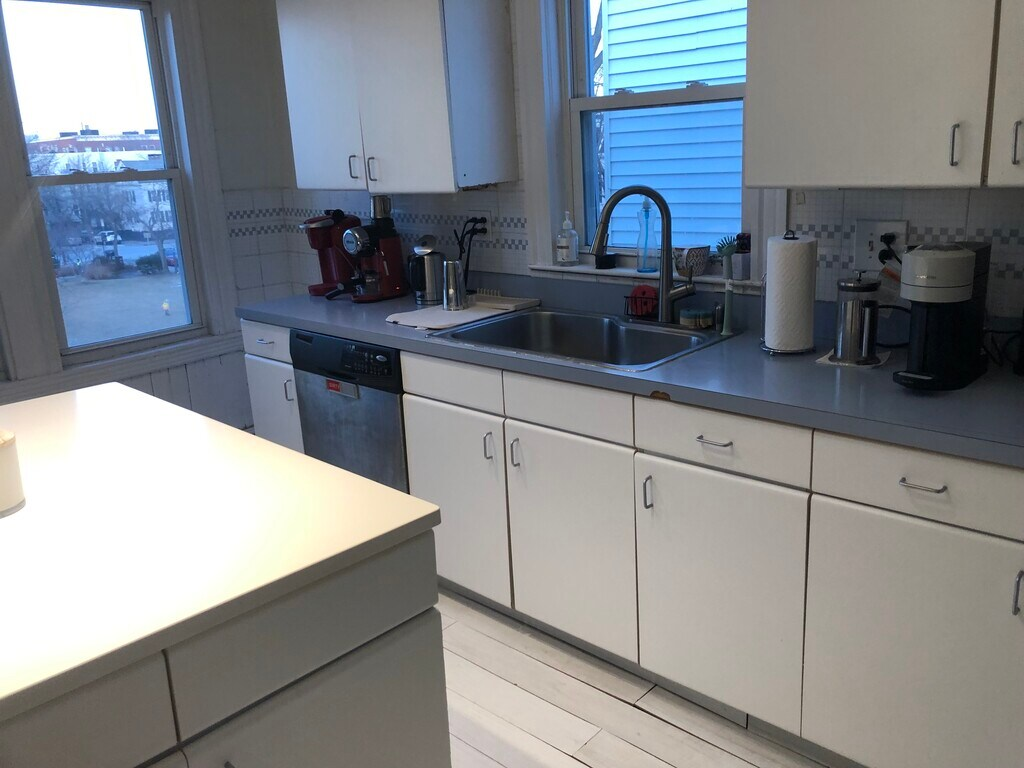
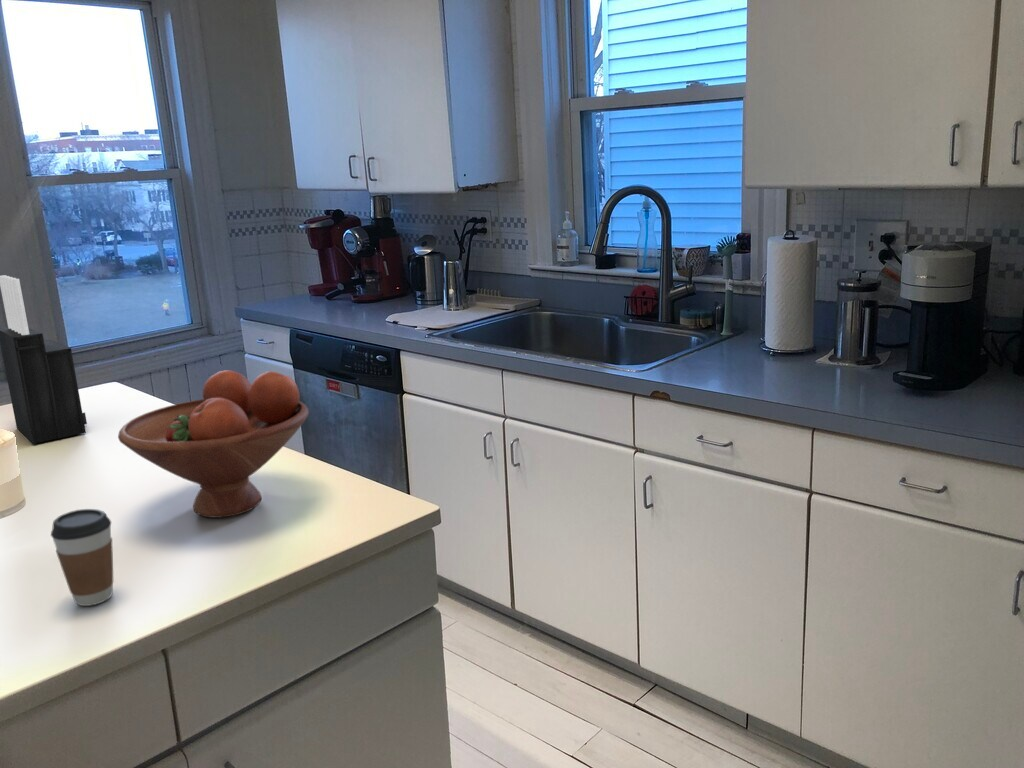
+ fruit bowl [117,369,310,519]
+ knife block [0,274,88,445]
+ coffee cup [50,508,114,607]
